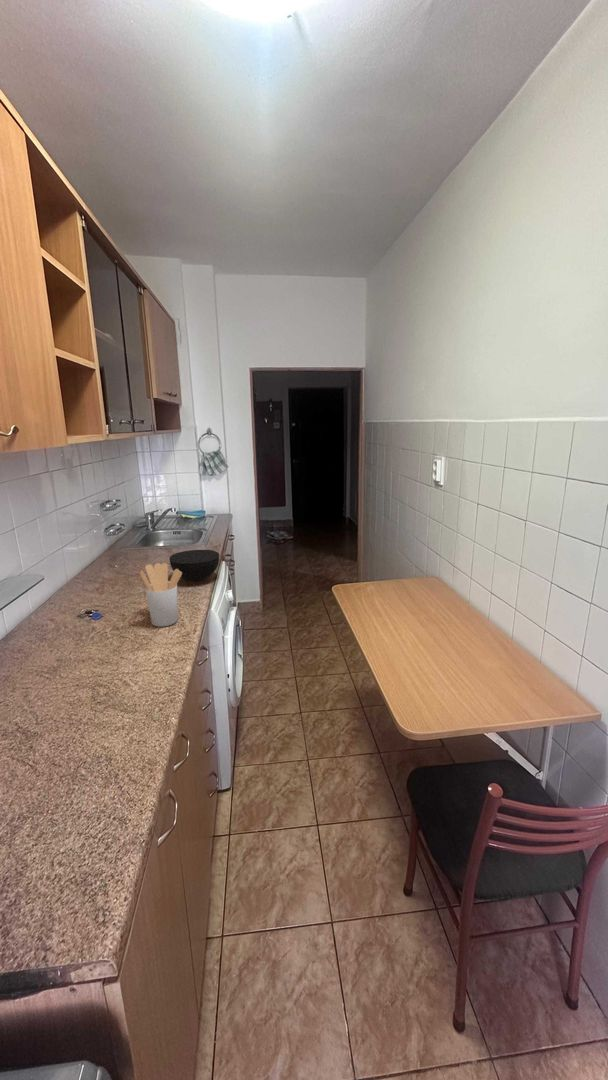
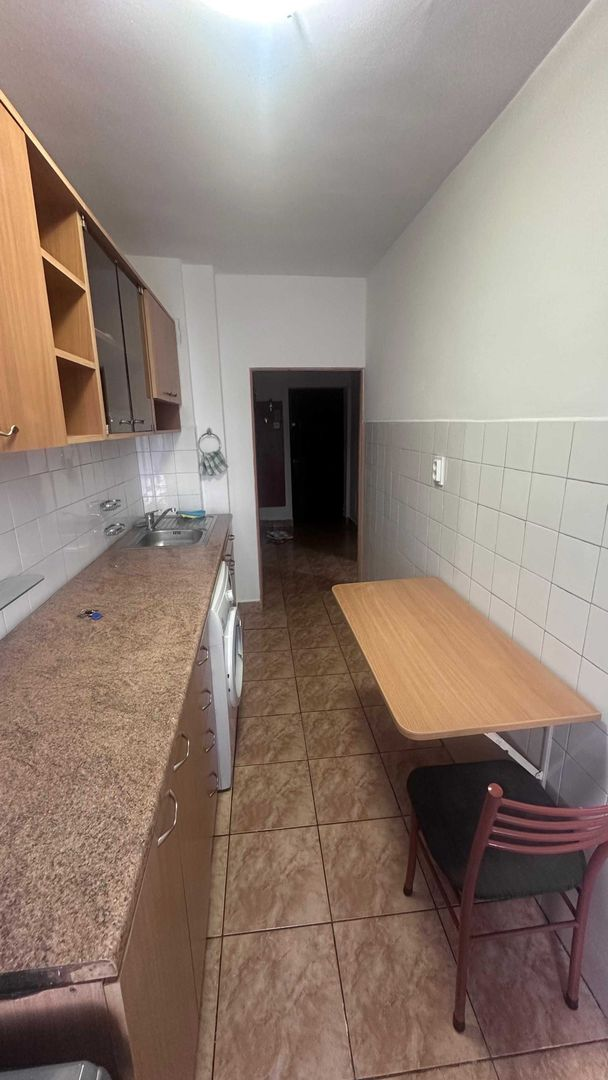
- utensil holder [140,562,182,628]
- bowl [168,549,220,582]
